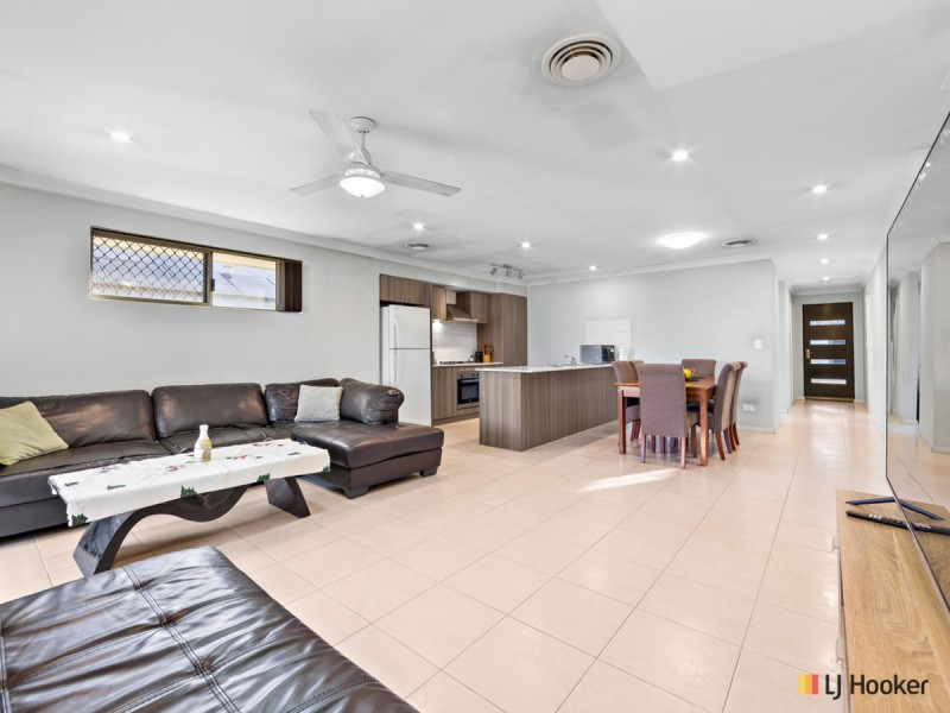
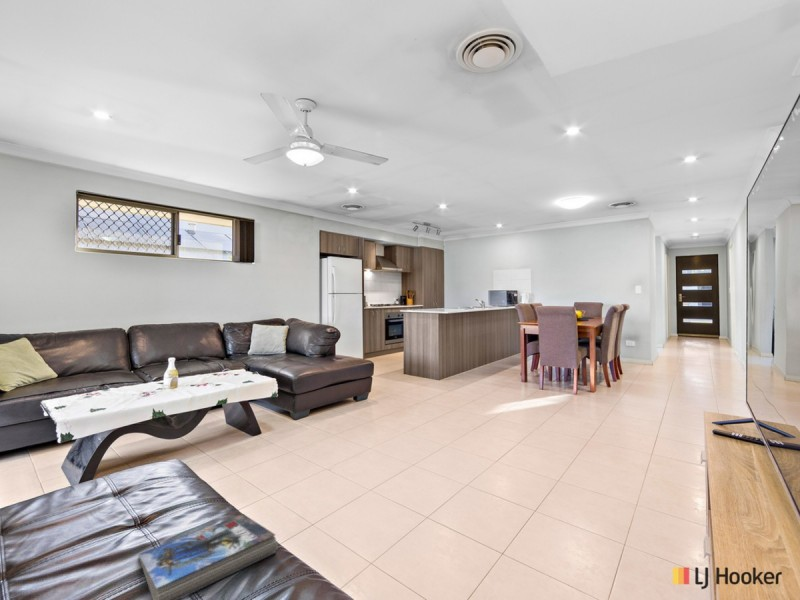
+ magazine [138,513,279,600]
